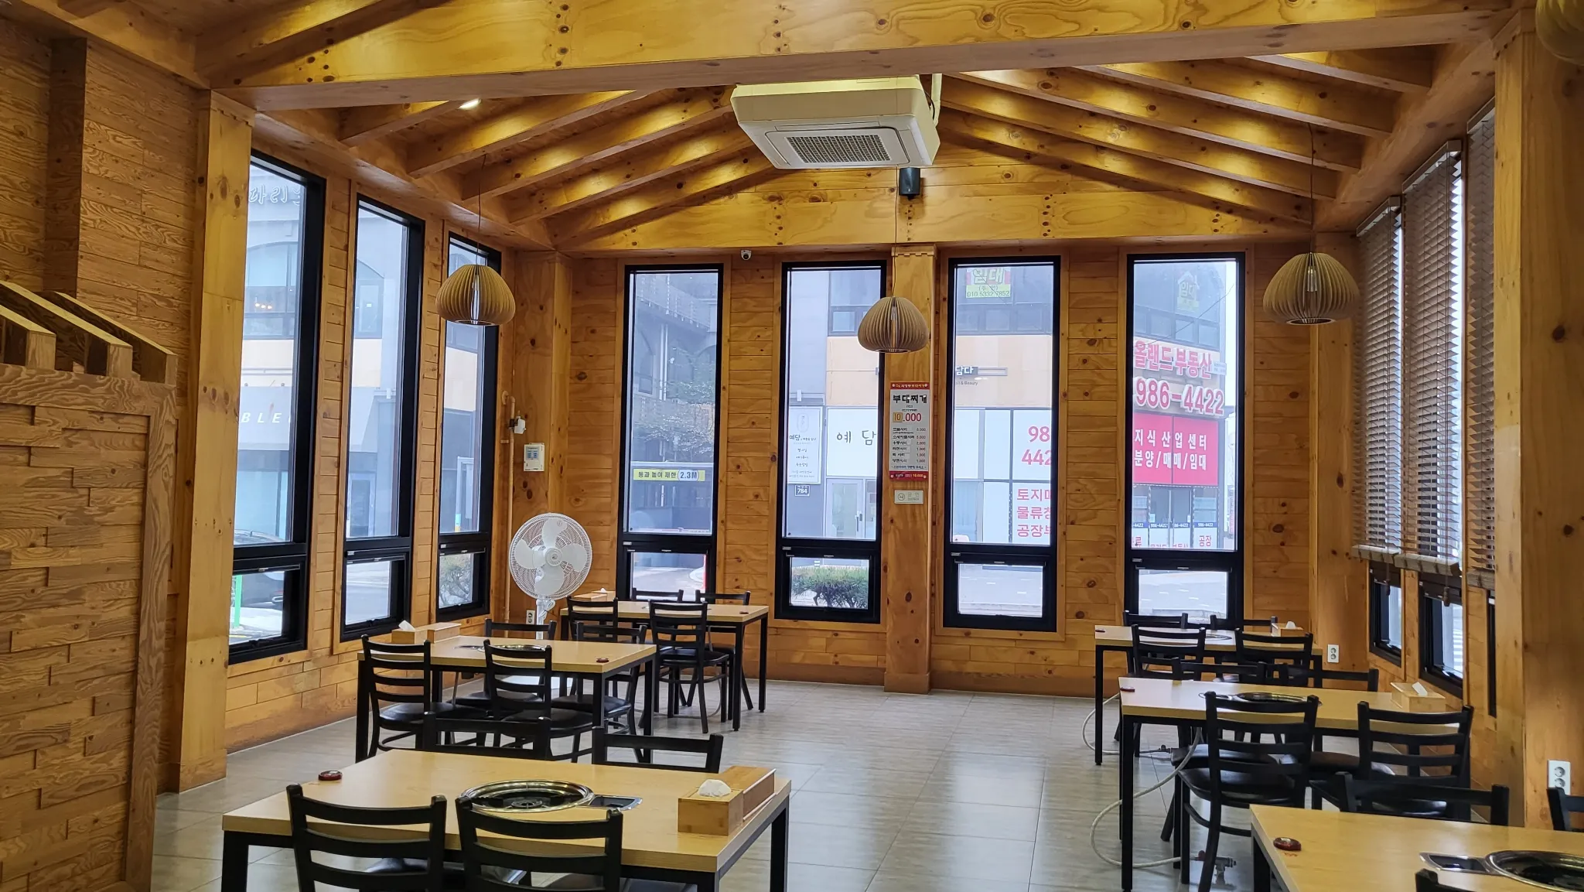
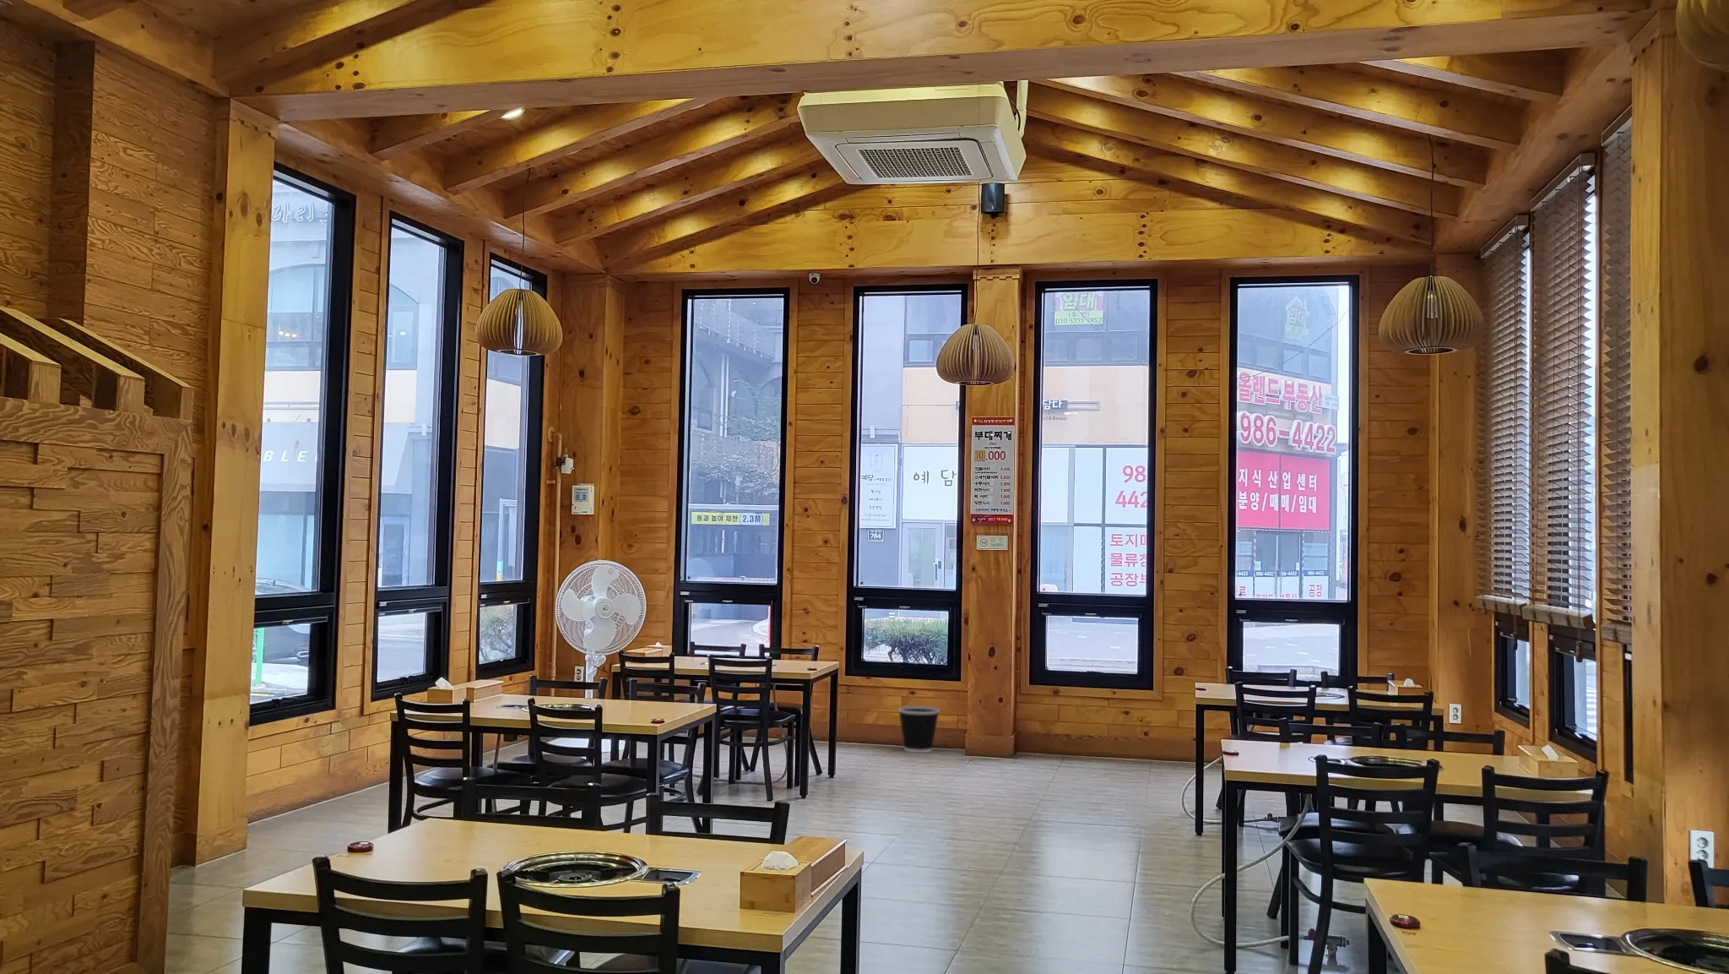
+ wastebasket [898,706,940,753]
